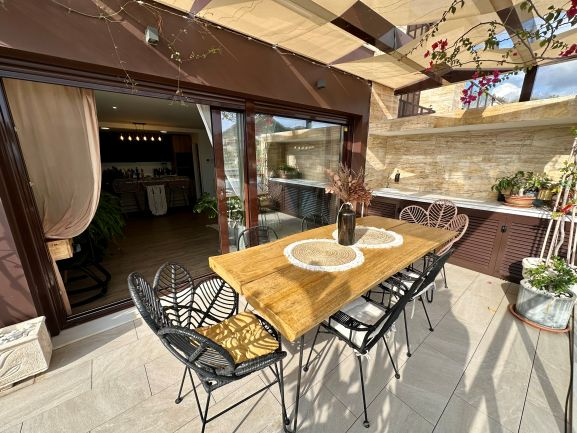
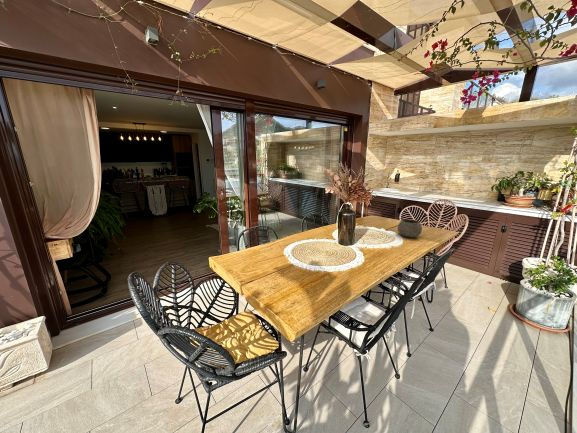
+ bowl [397,218,423,238]
